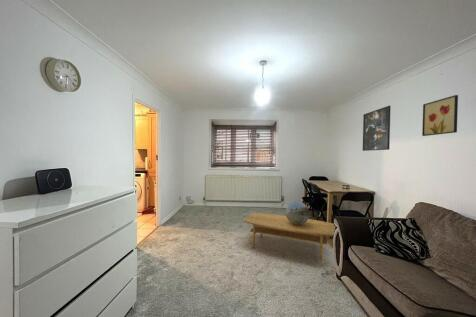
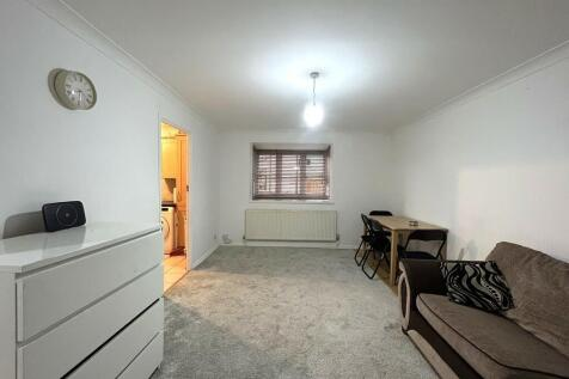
- decorative sphere [285,201,310,225]
- coffee table [242,212,336,261]
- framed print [362,105,392,152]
- wall art [421,94,459,137]
